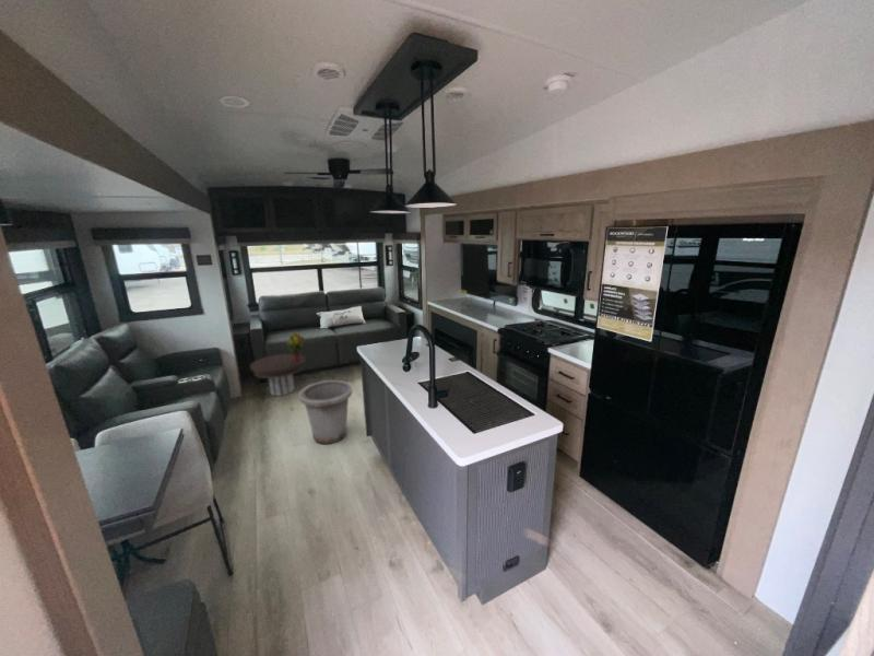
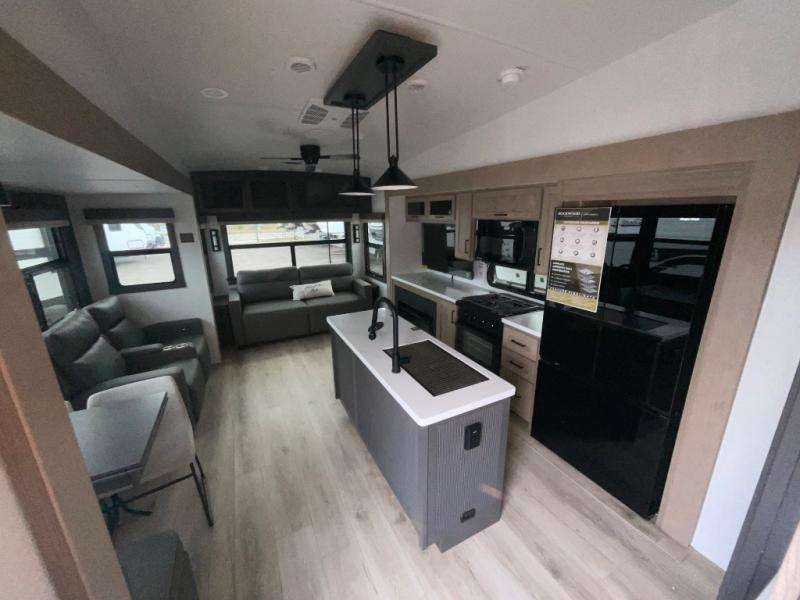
- trash can [298,379,353,445]
- side table [249,353,307,397]
- potted plant [285,330,306,362]
